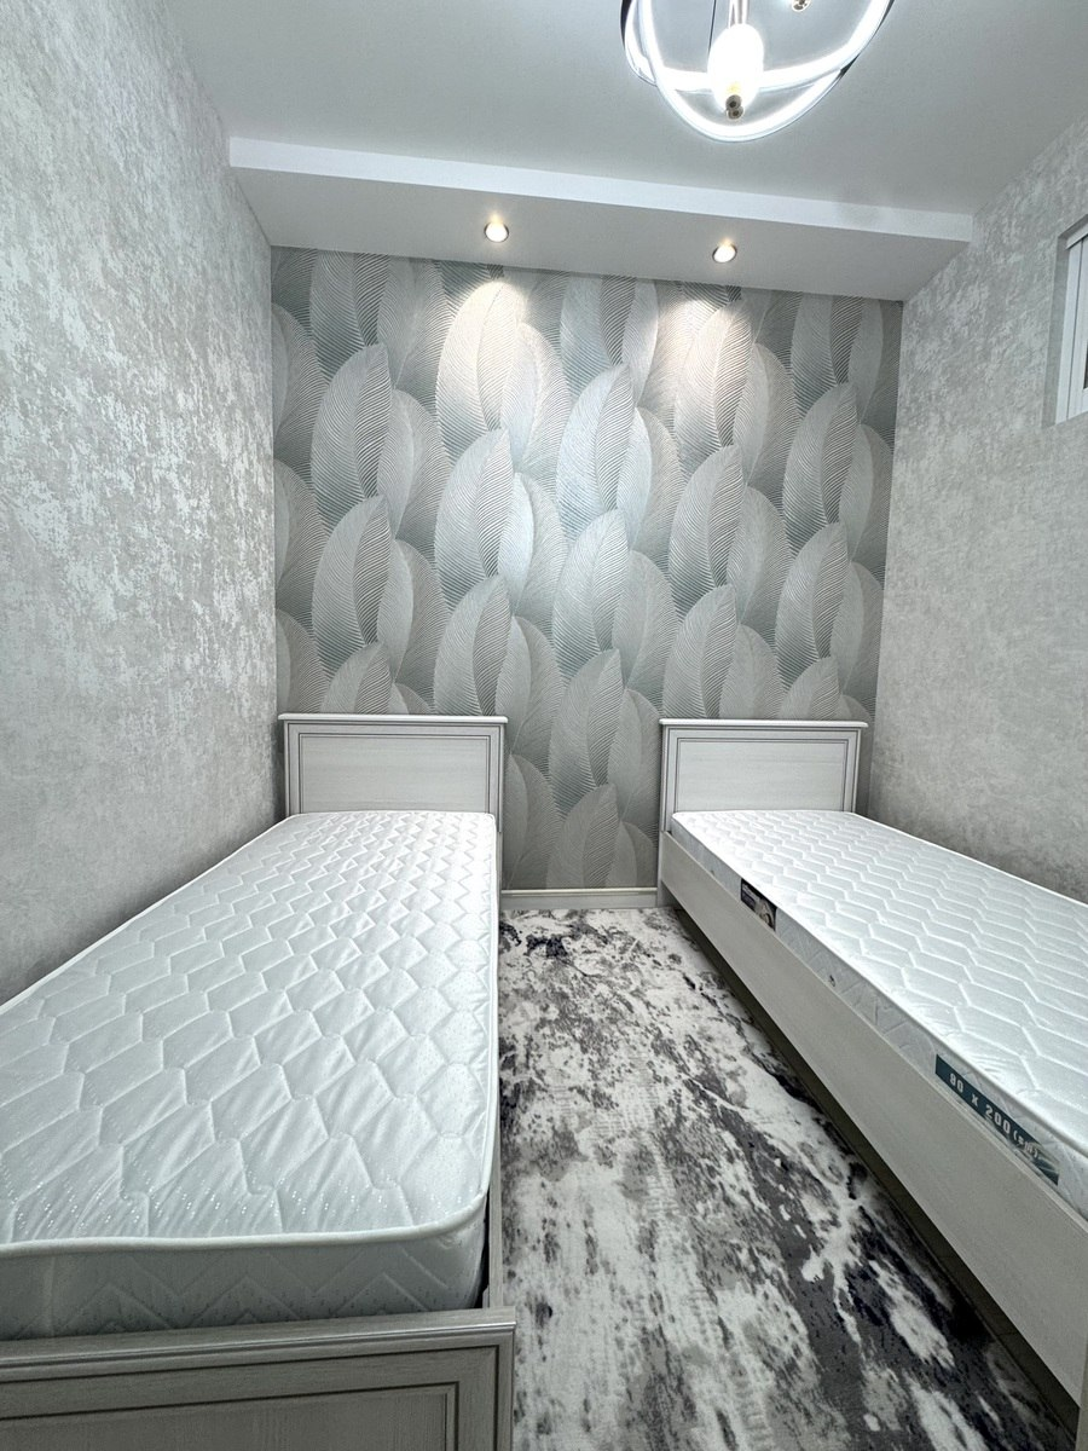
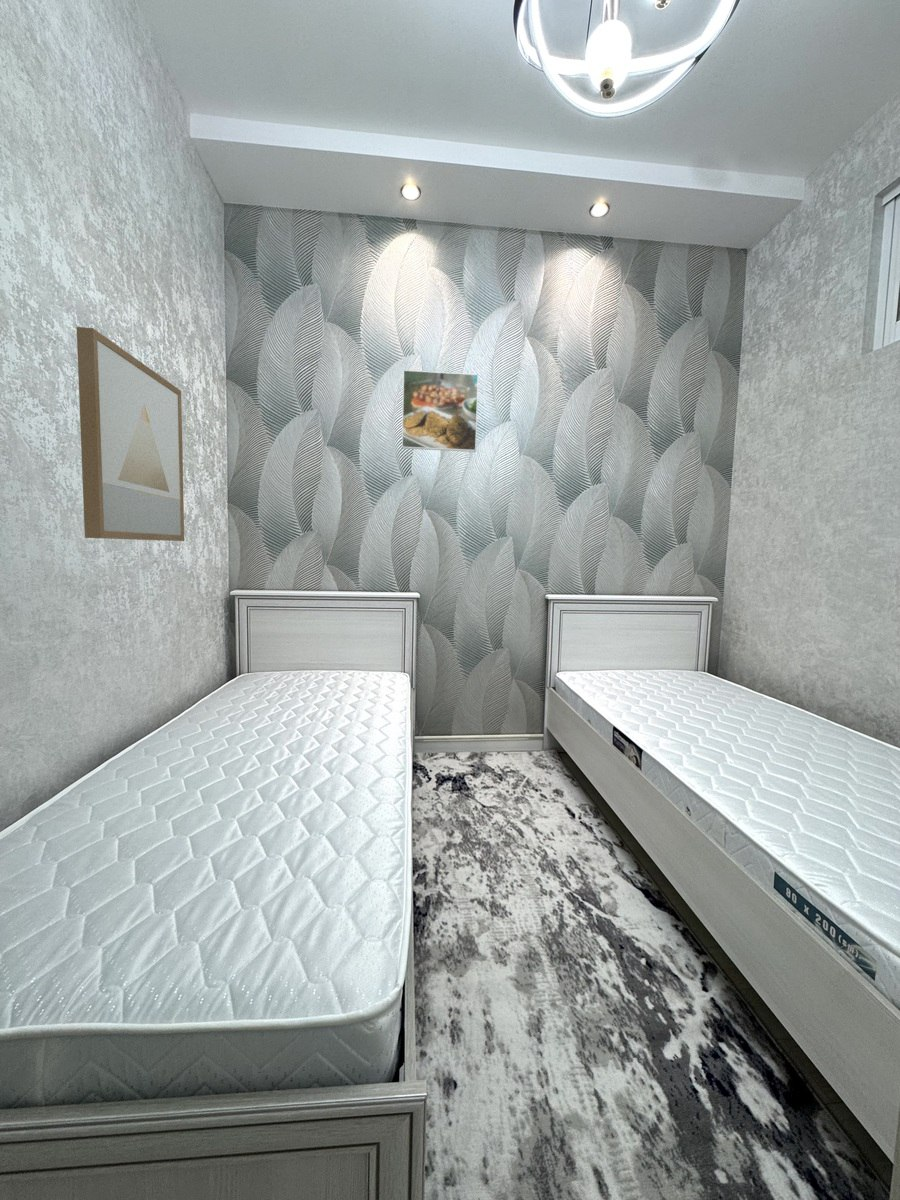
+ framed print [401,369,479,453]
+ wall art [76,326,185,542]
